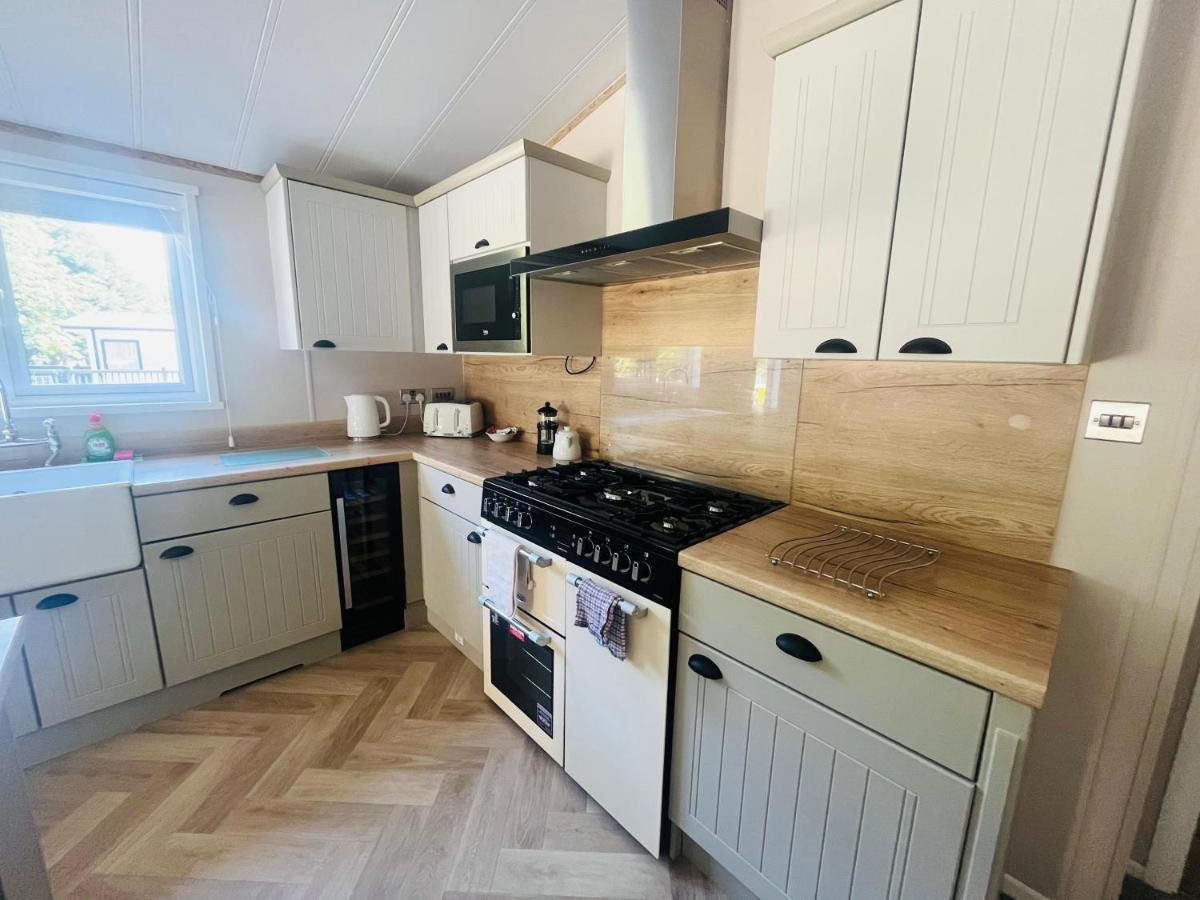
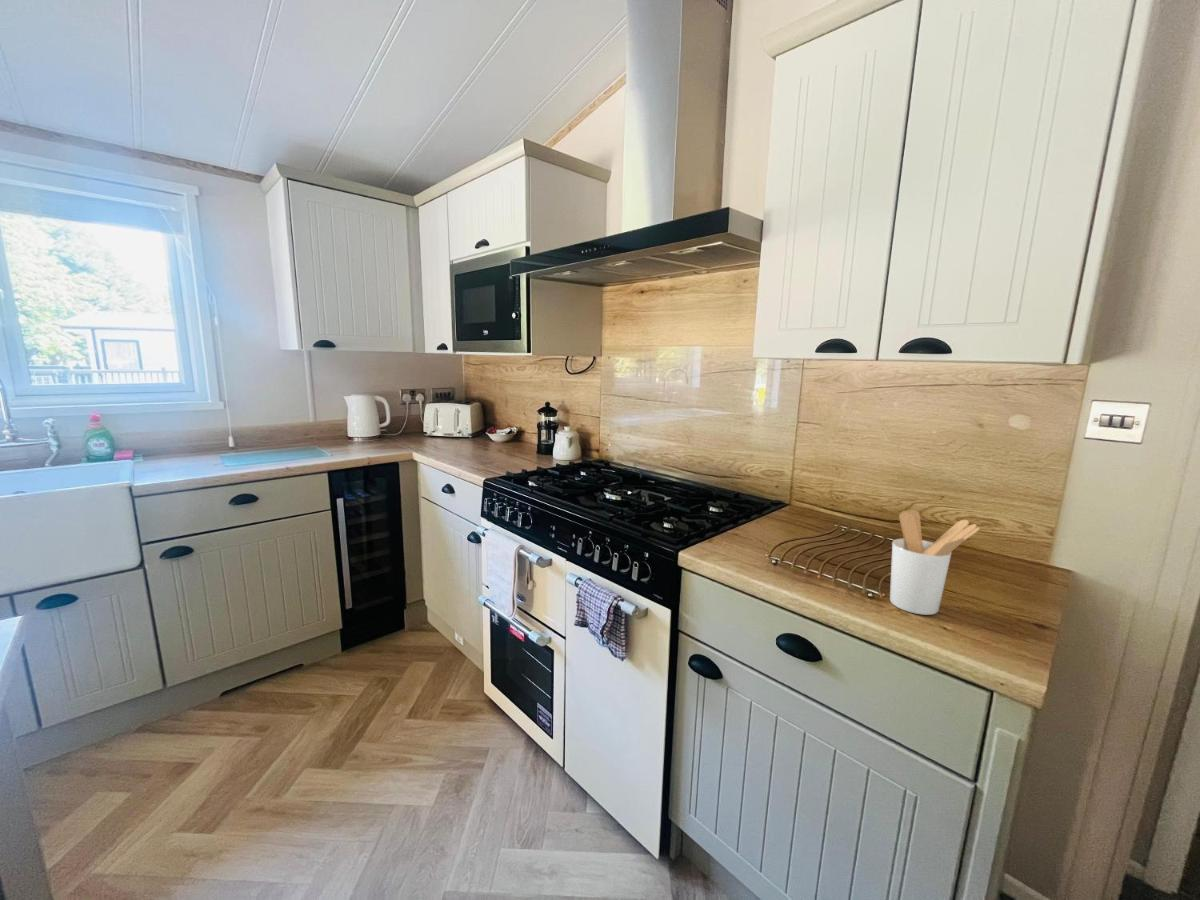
+ utensil holder [889,509,981,616]
